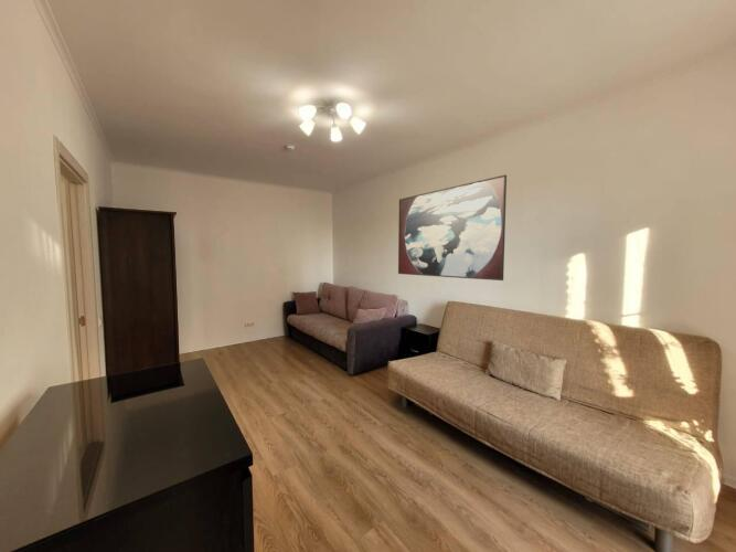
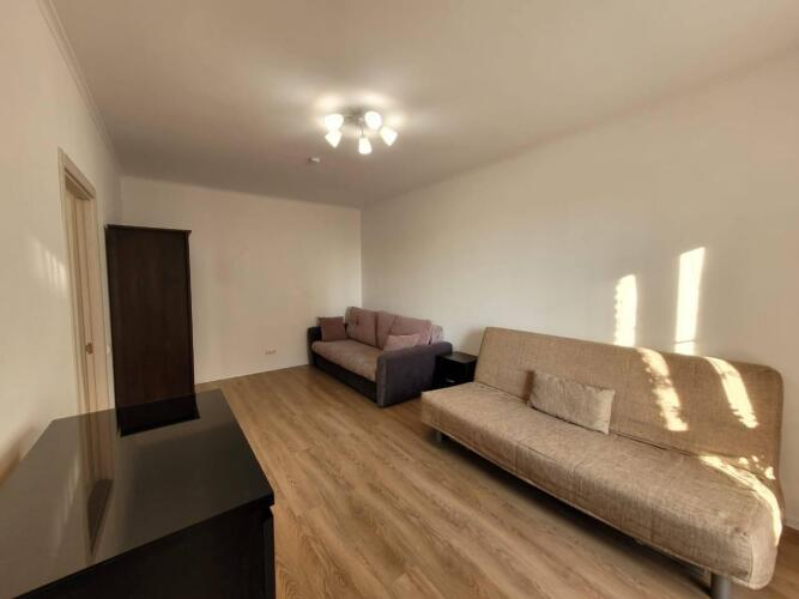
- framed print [397,173,508,282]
